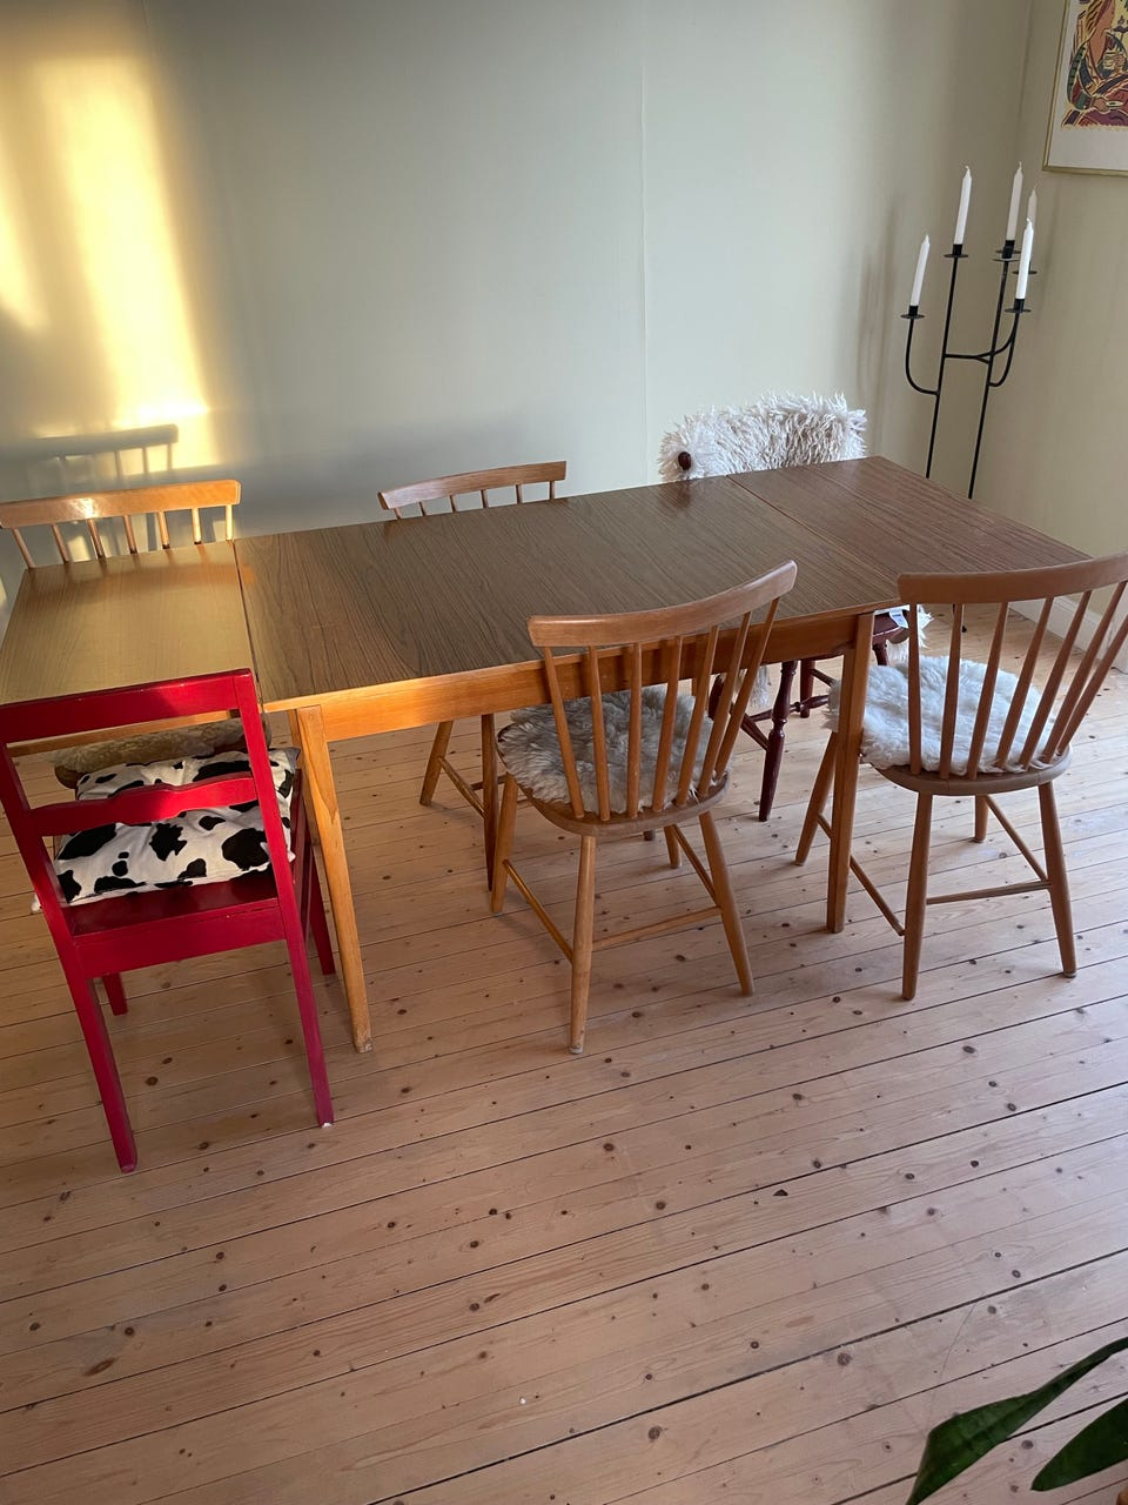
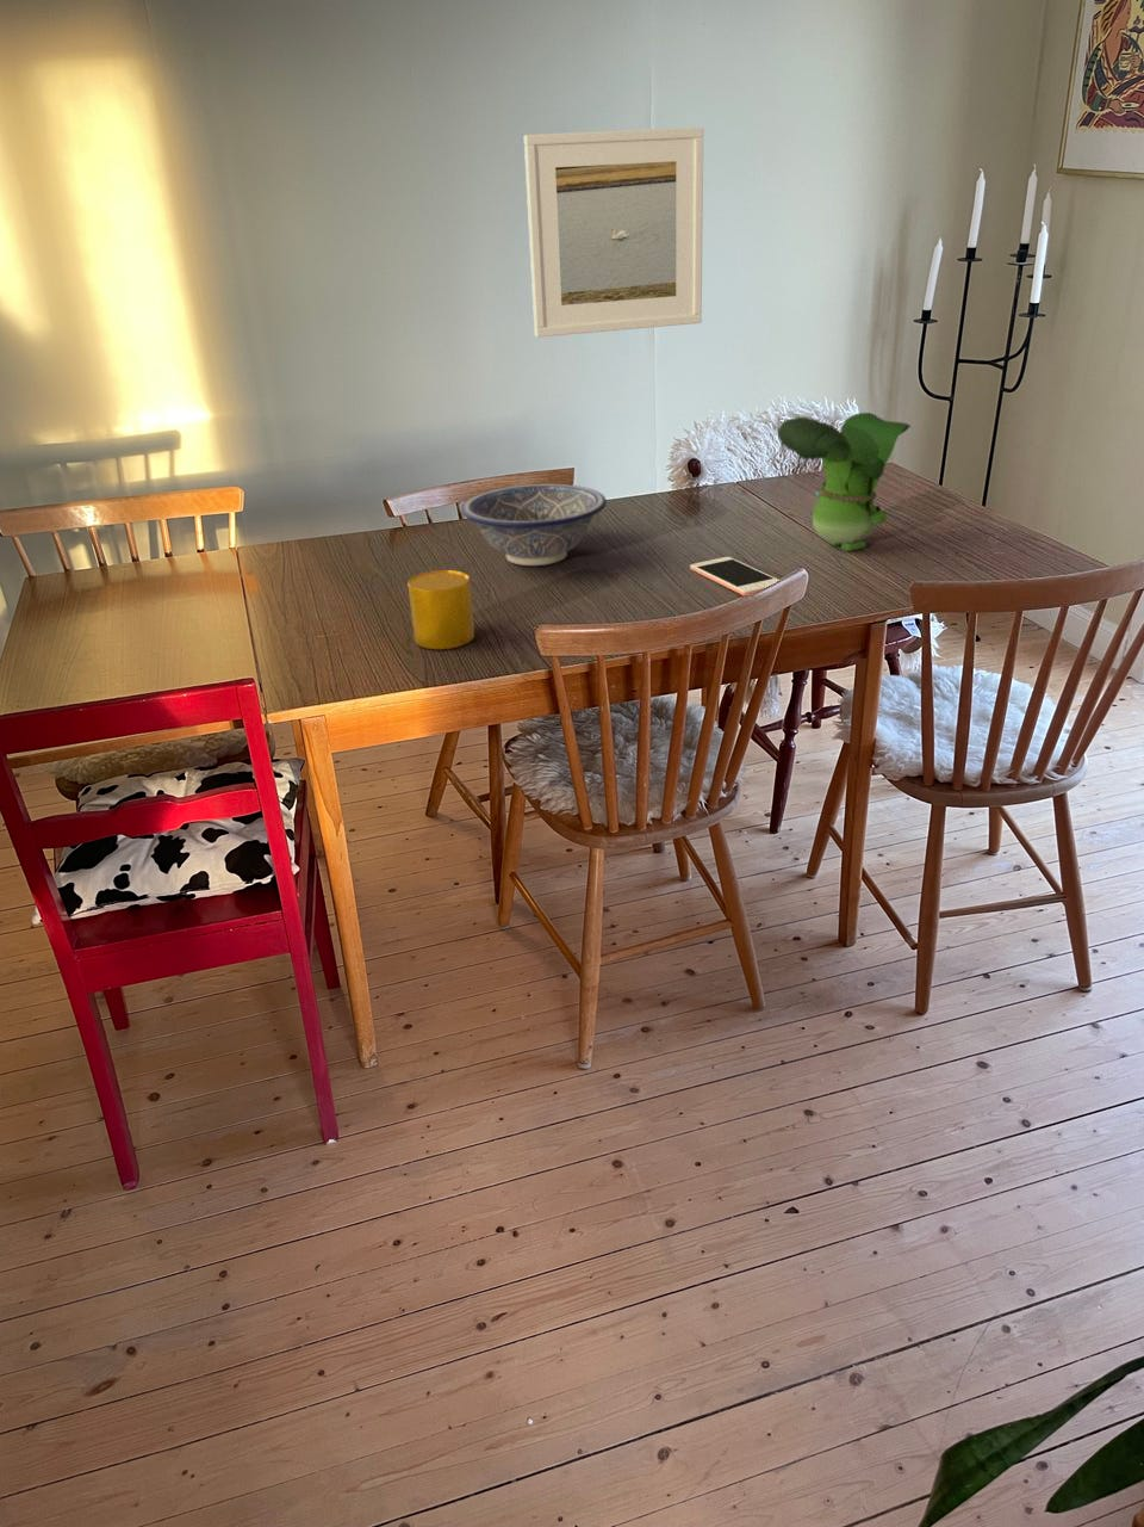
+ cup [406,569,476,650]
+ toy figurine [777,411,912,552]
+ decorative bowl [460,483,608,566]
+ cell phone [689,555,781,596]
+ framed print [523,126,704,339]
